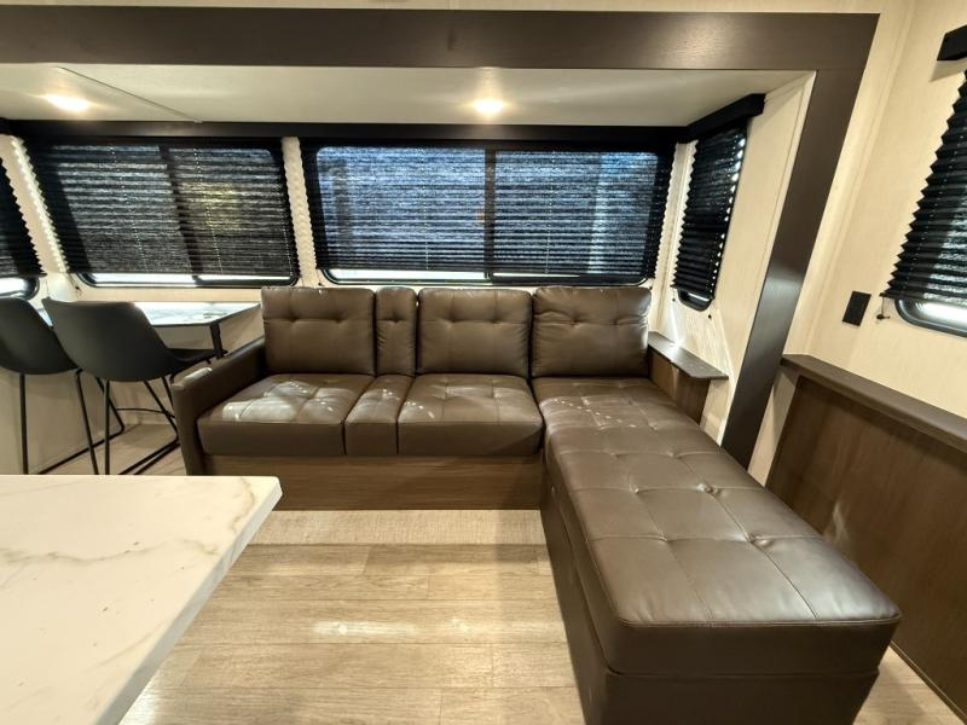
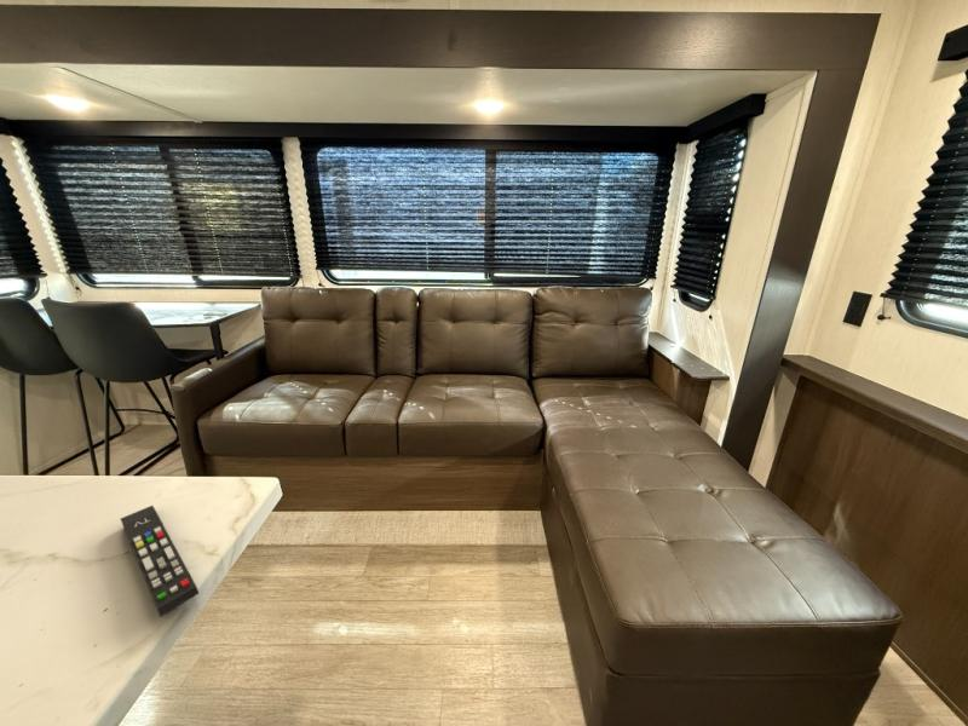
+ remote control [120,505,200,618]
